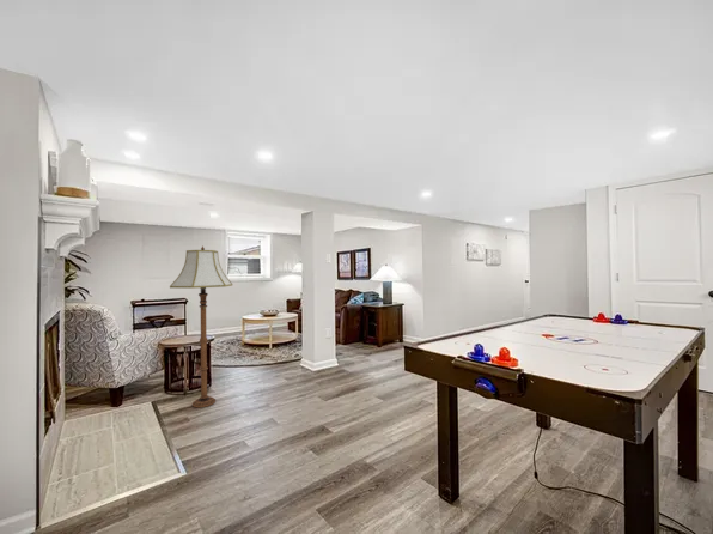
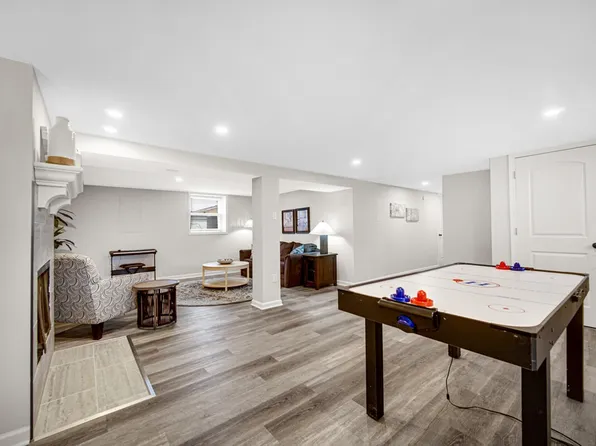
- floor lamp [169,244,233,408]
